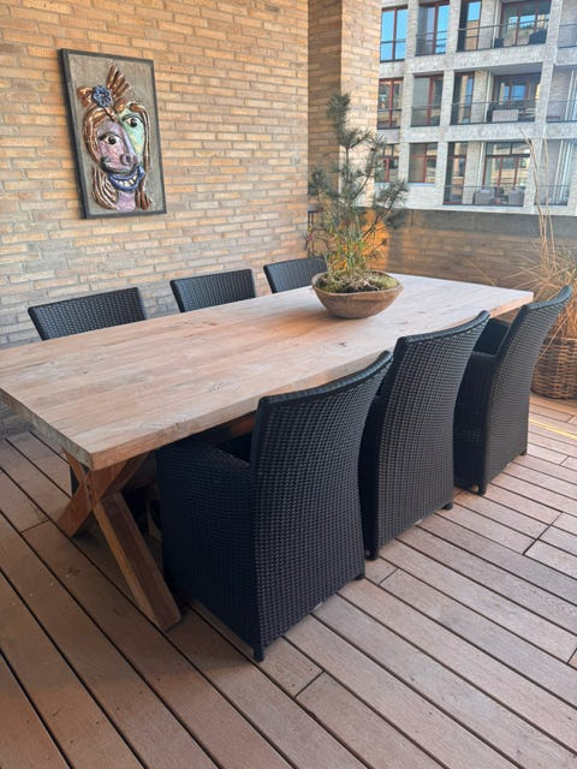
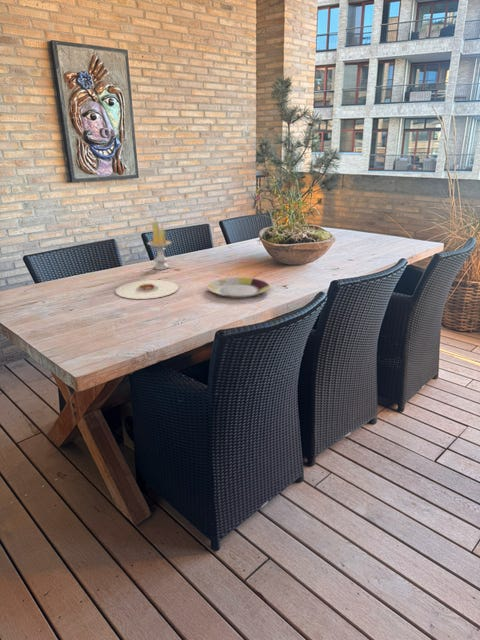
+ plate [115,279,180,300]
+ candle [146,220,173,271]
+ plate [206,276,271,299]
